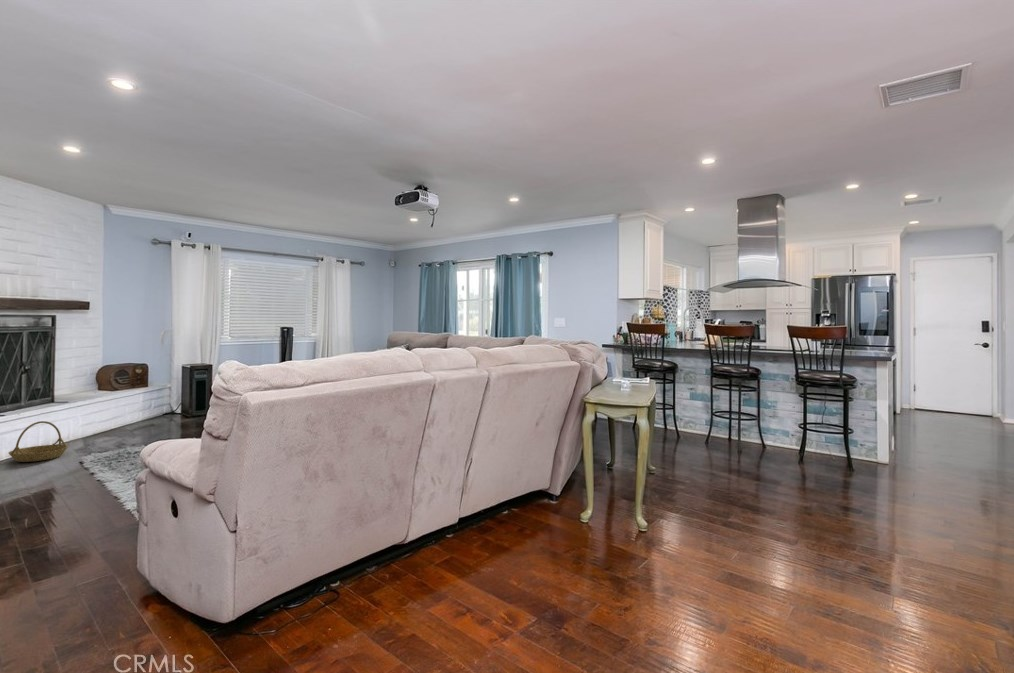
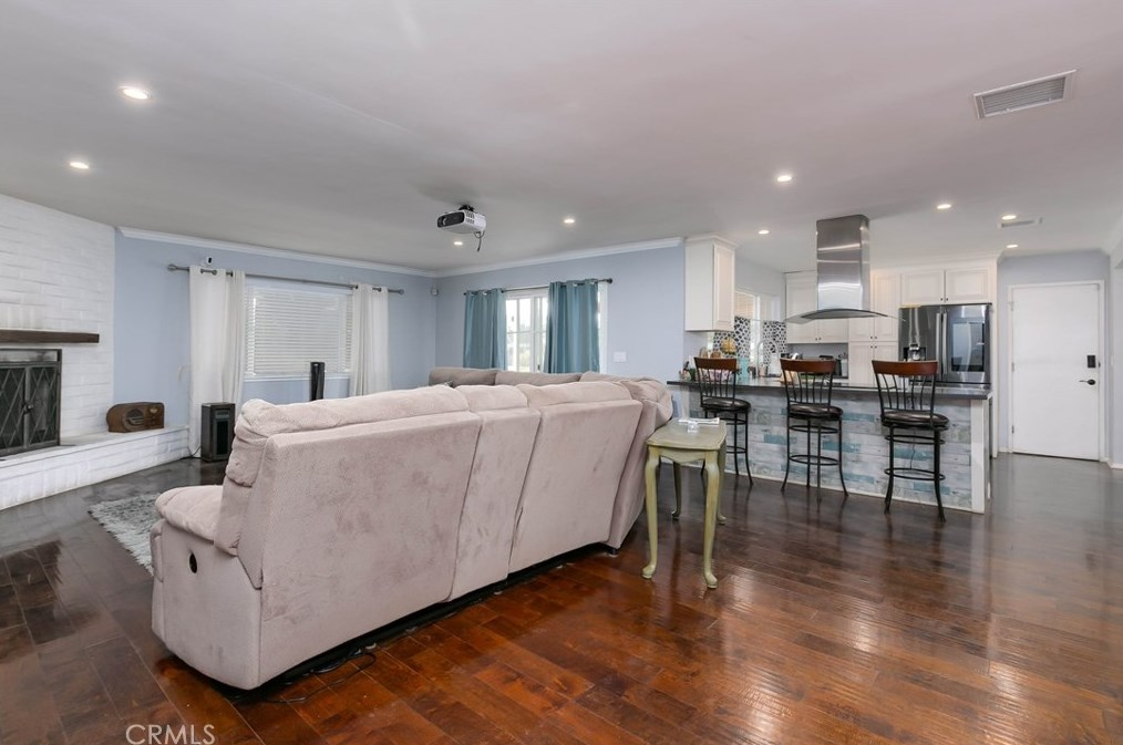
- basket [8,420,69,463]
